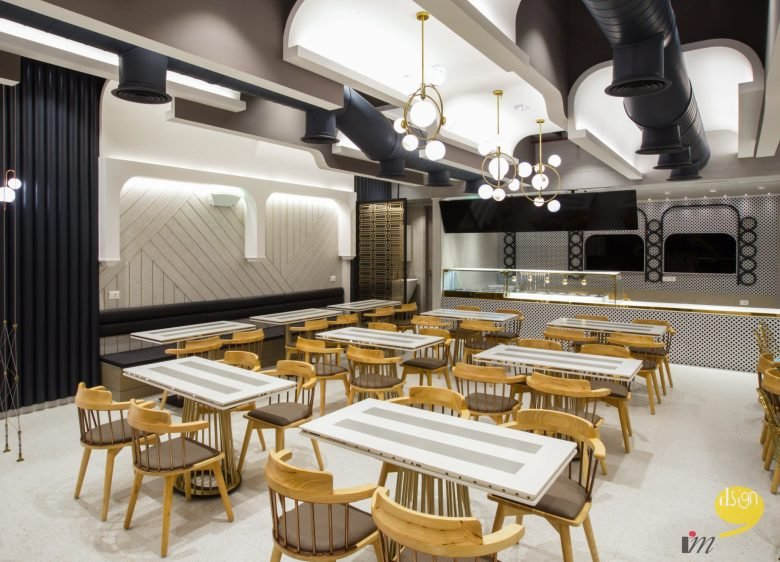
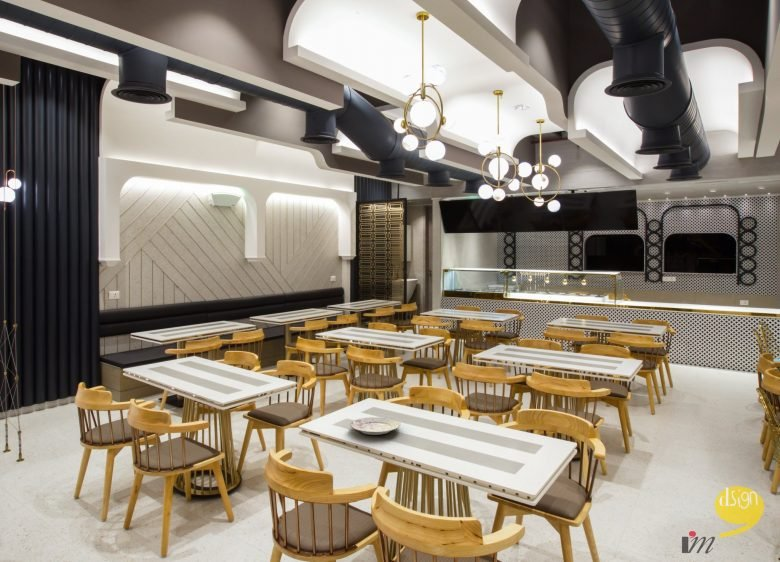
+ plate [349,416,401,436]
